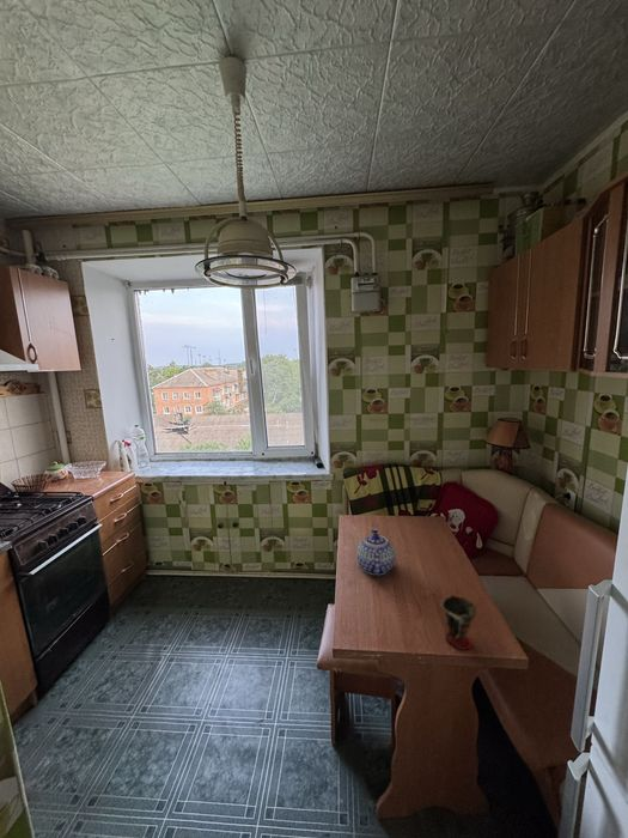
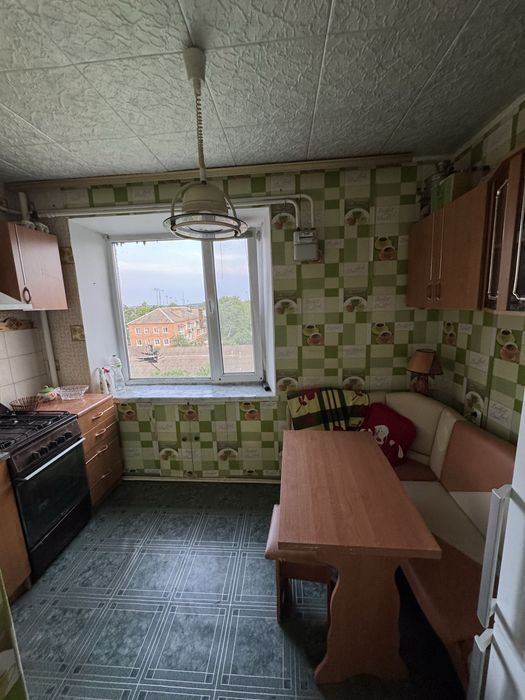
- cup [439,594,477,651]
- teapot [355,528,396,577]
